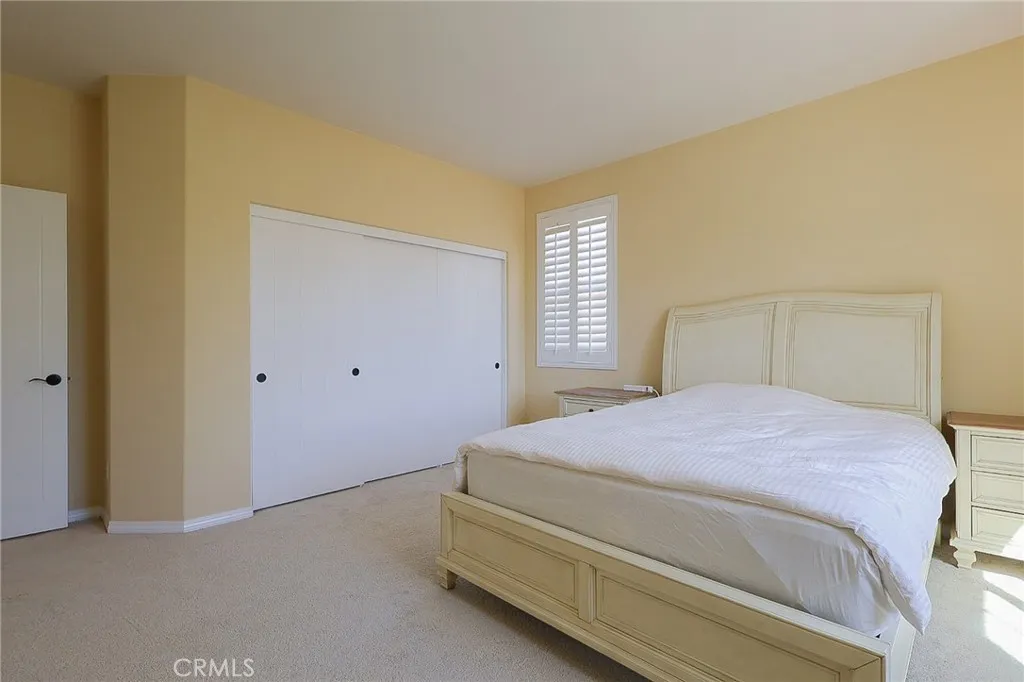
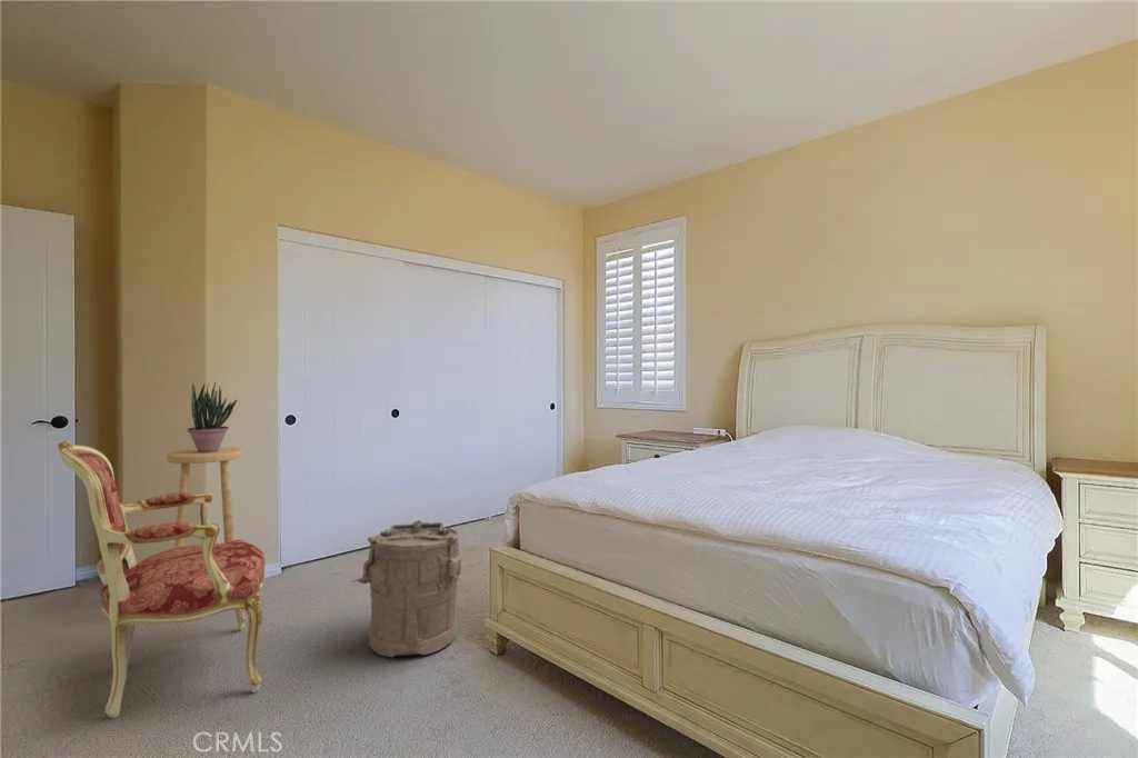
+ armchair [57,440,266,720]
+ laundry hamper [350,519,462,660]
+ potted plant [187,381,238,453]
+ stool [167,447,243,548]
